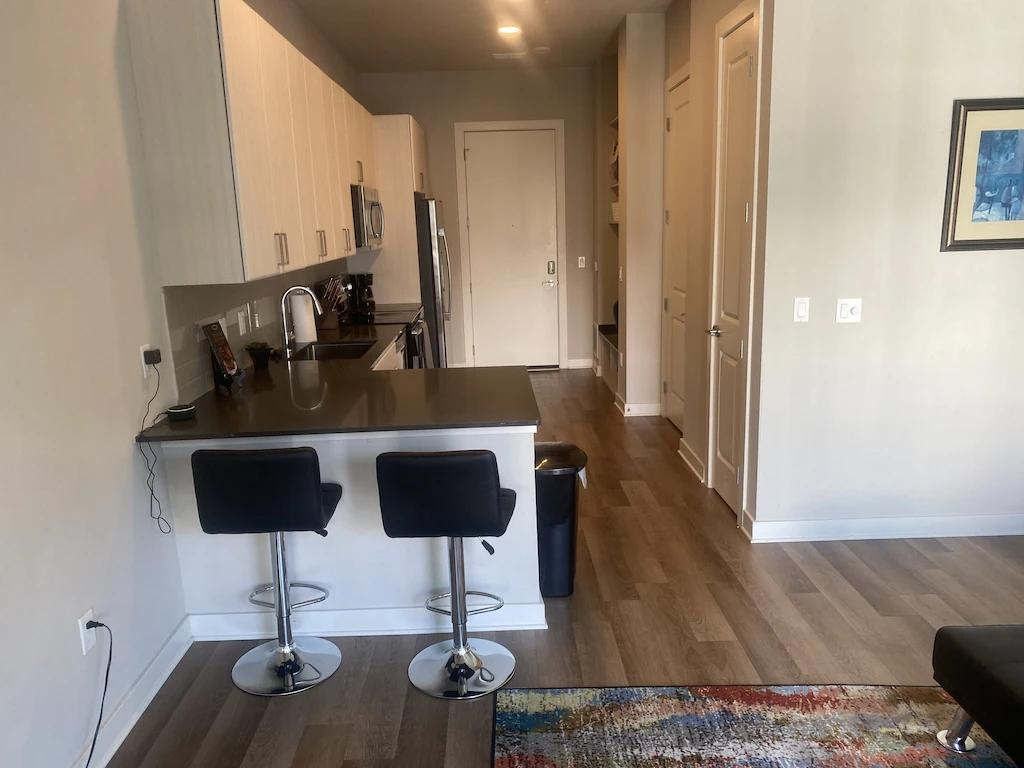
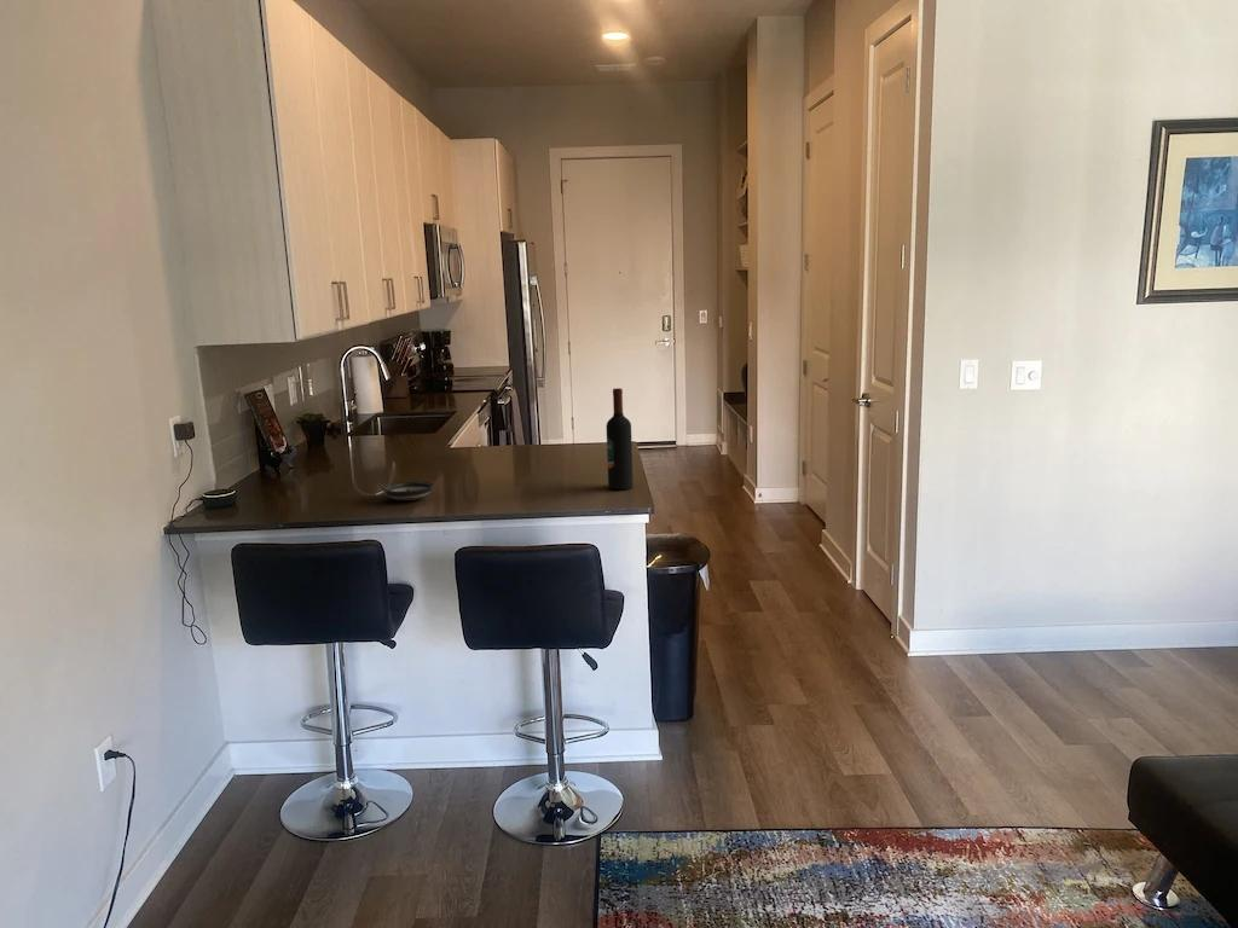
+ wine bottle [606,387,635,491]
+ saucer [381,480,435,501]
